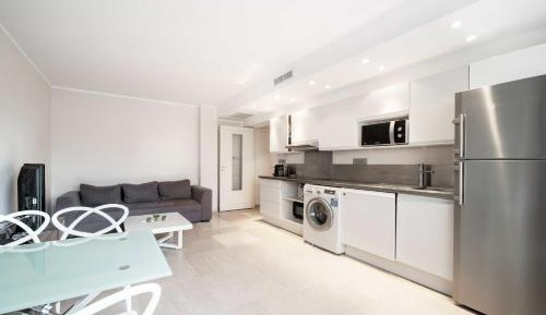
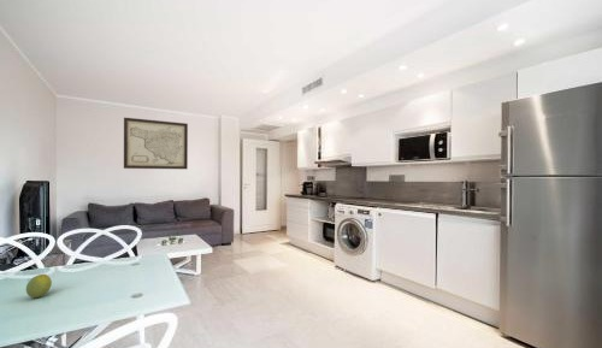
+ wall art [123,117,189,170]
+ fruit [25,273,53,299]
